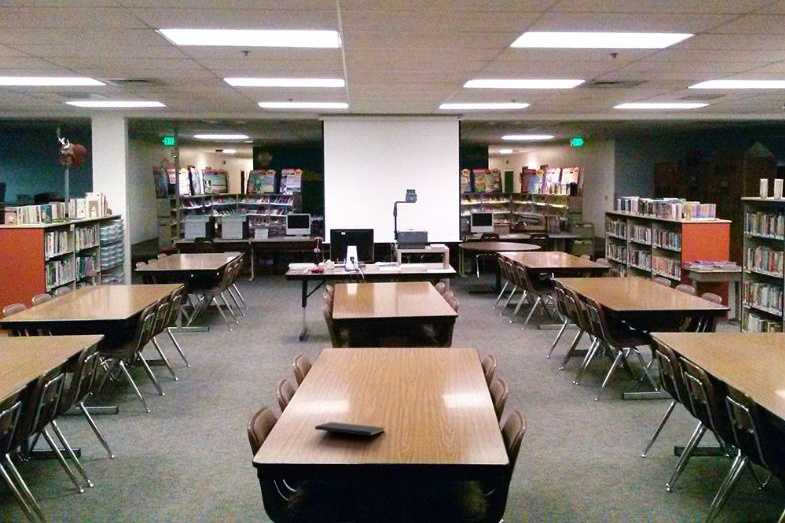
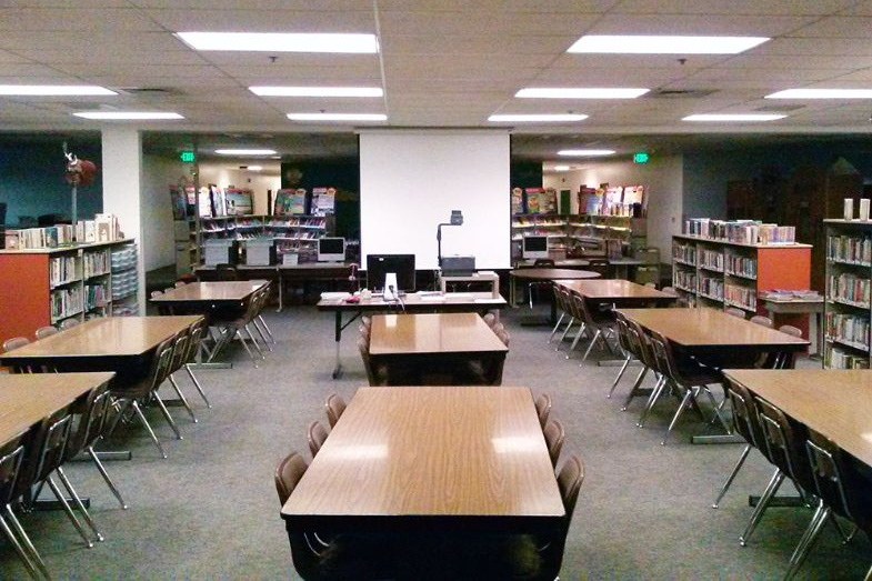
- notepad [314,421,386,444]
